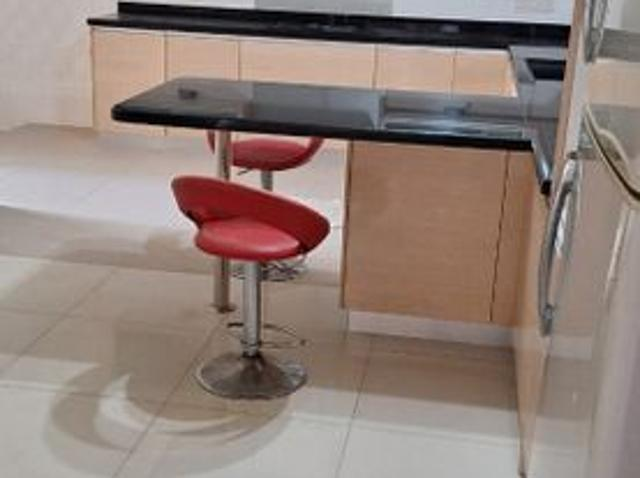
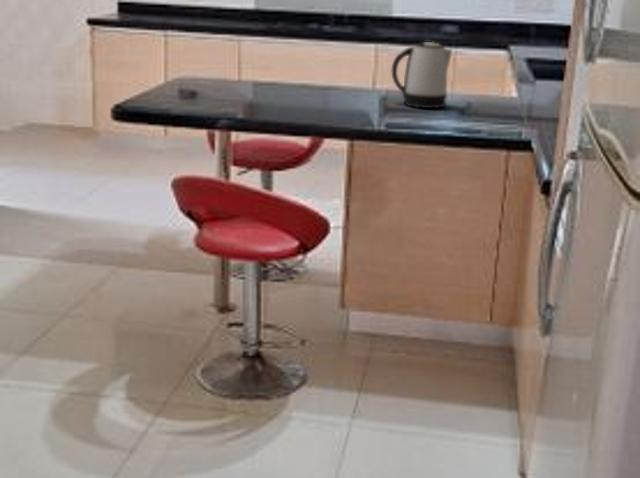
+ kettle [391,41,453,109]
